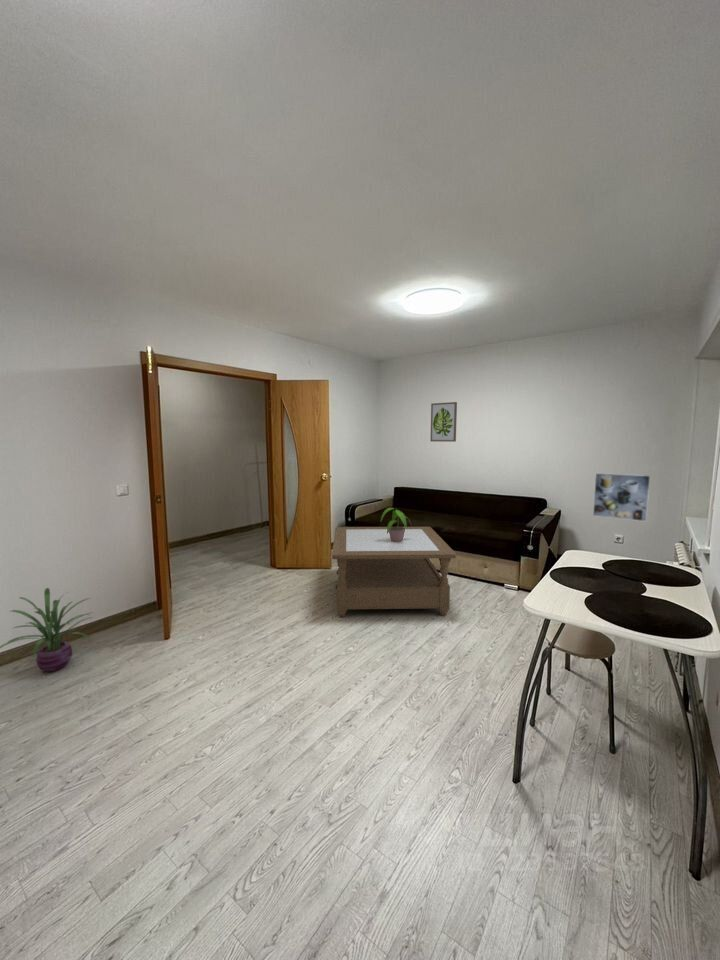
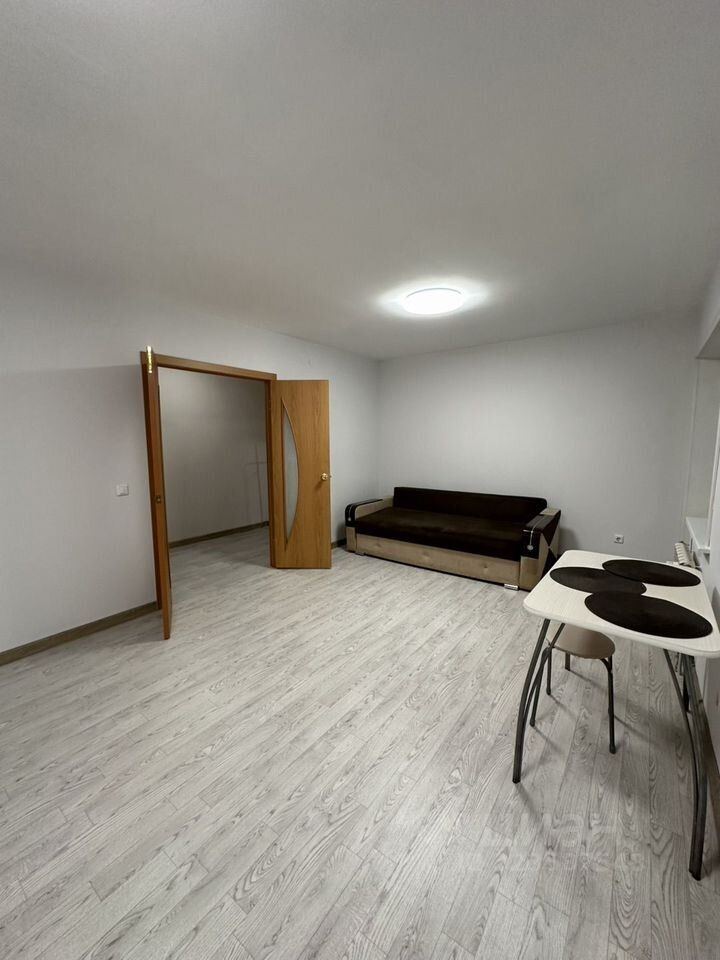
- potted plant [379,507,412,542]
- decorative plant [0,587,96,673]
- coffee table [331,526,457,618]
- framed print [592,472,651,522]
- wall art [429,401,458,443]
